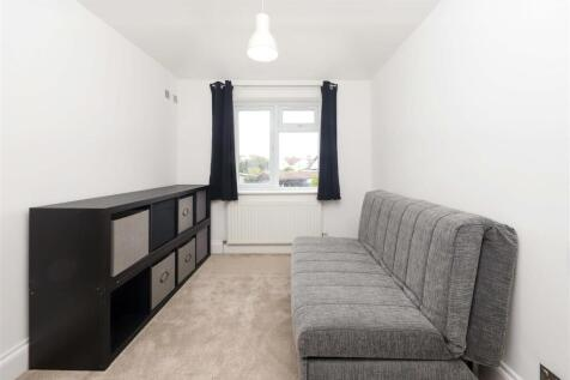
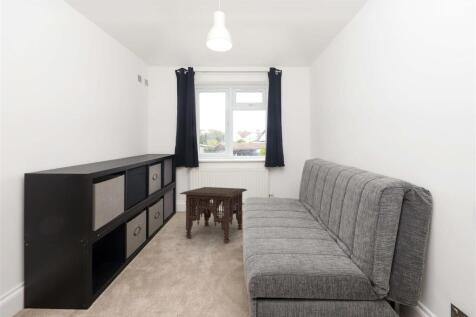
+ side table [179,186,248,243]
